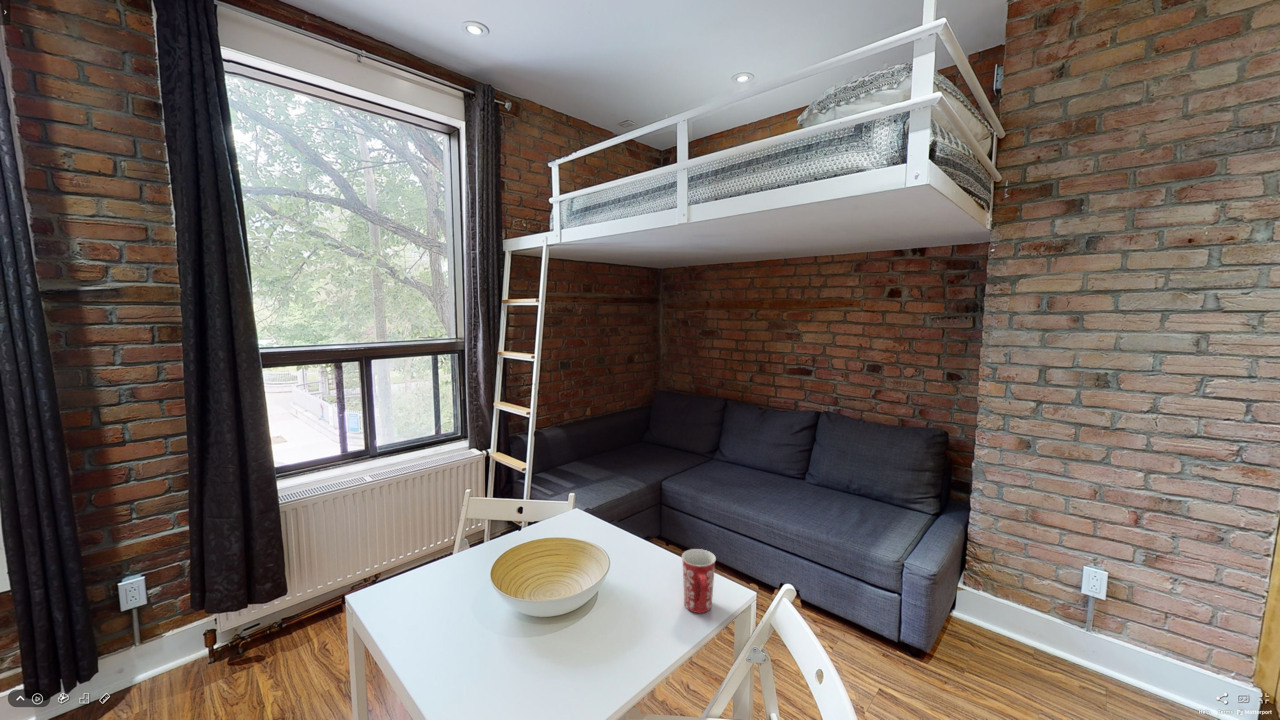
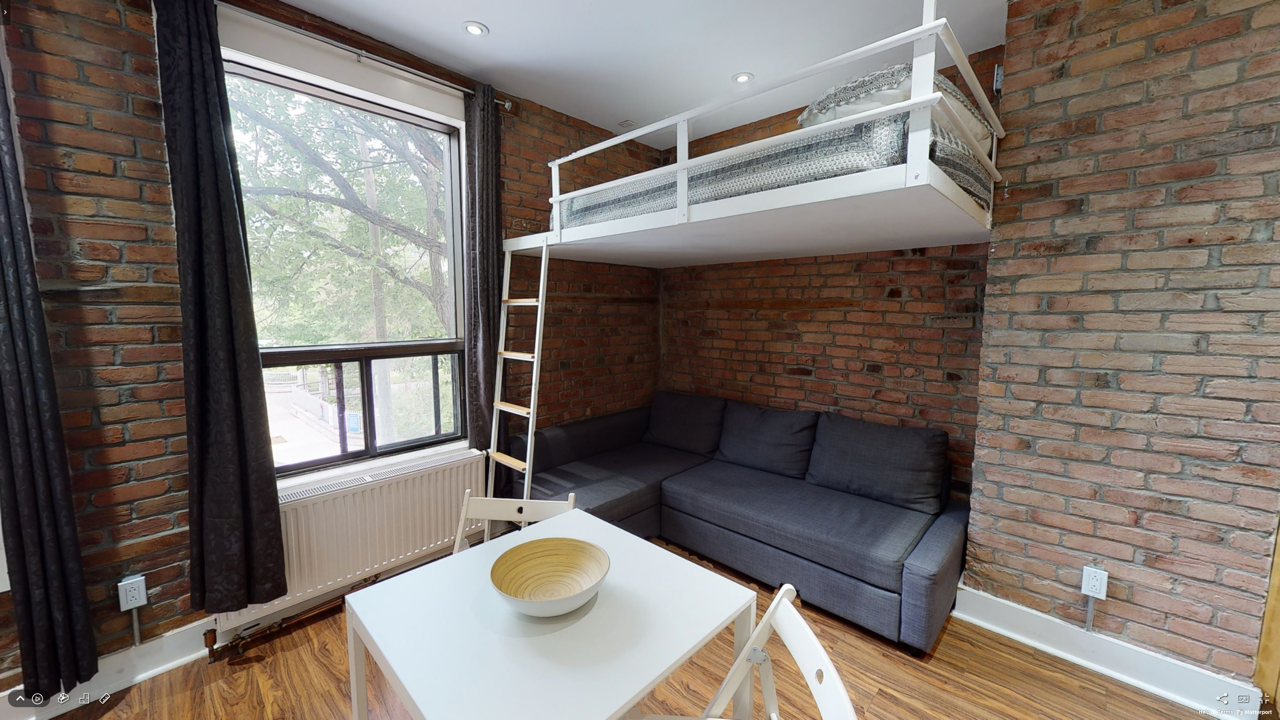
- mug [681,548,717,614]
